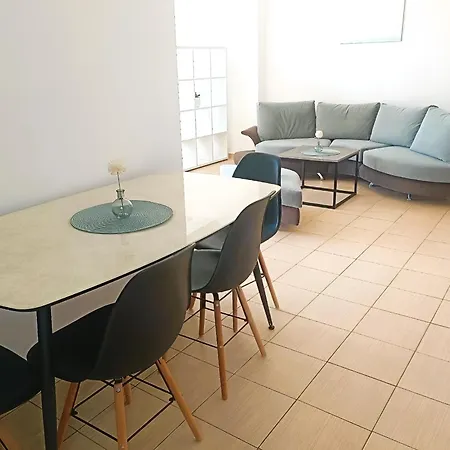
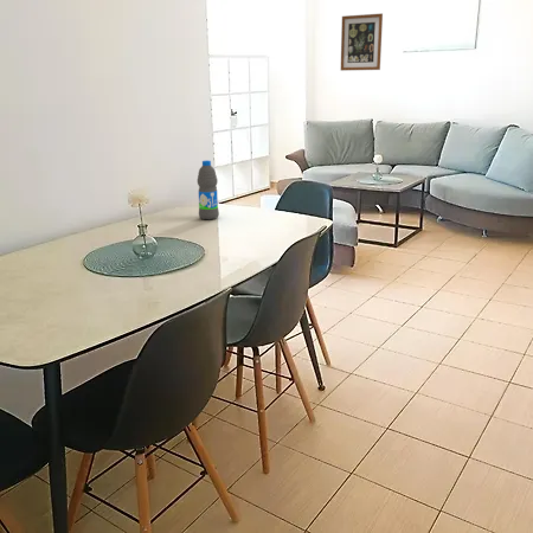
+ wall art [340,12,384,72]
+ water bottle [197,159,220,220]
